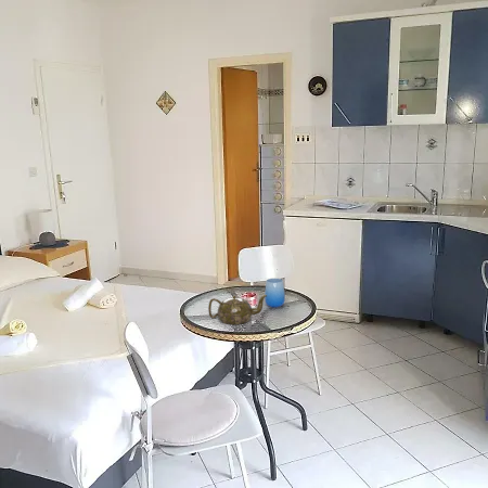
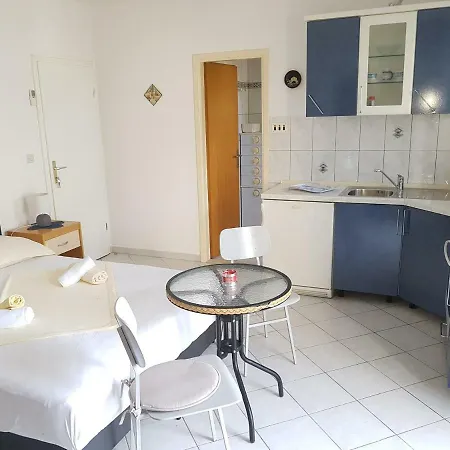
- teapot [207,294,267,325]
- cup [264,278,286,309]
